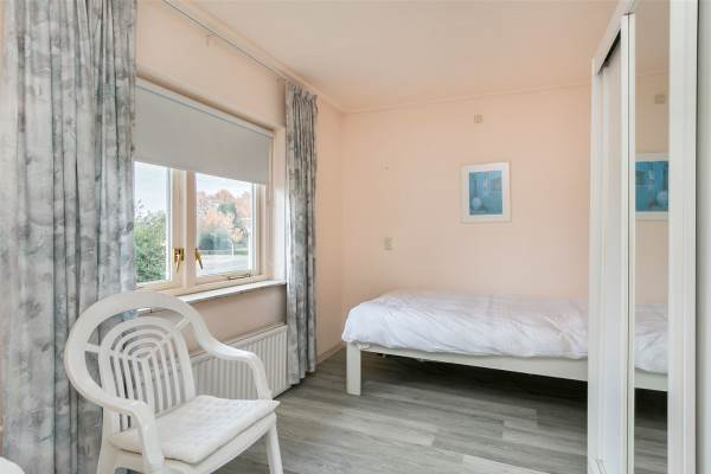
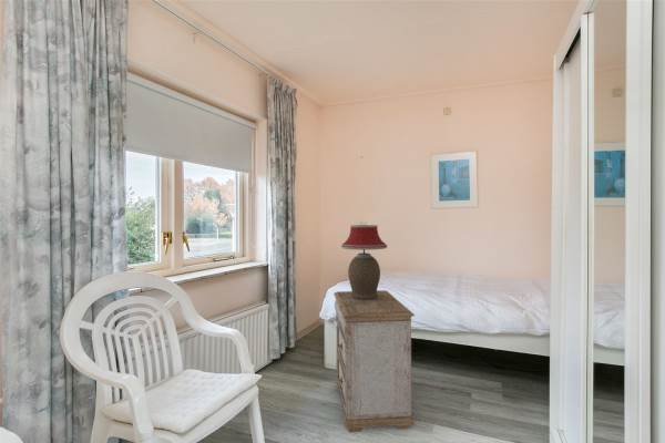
+ table lamp [340,224,388,300]
+ nightstand [332,289,416,433]
